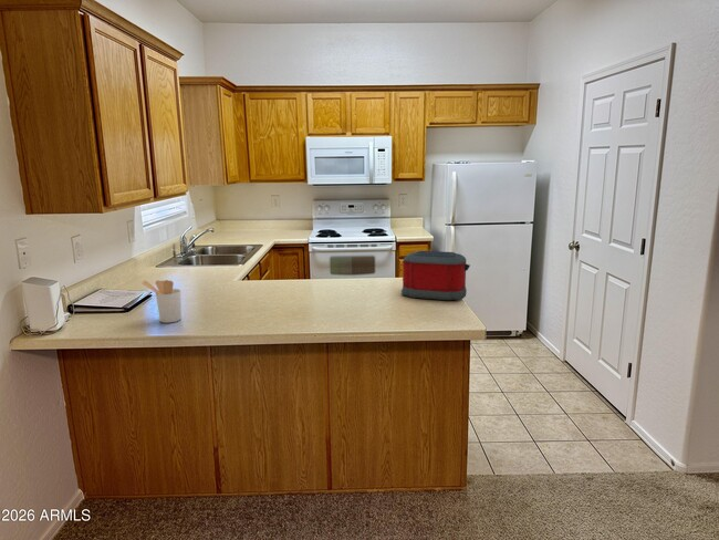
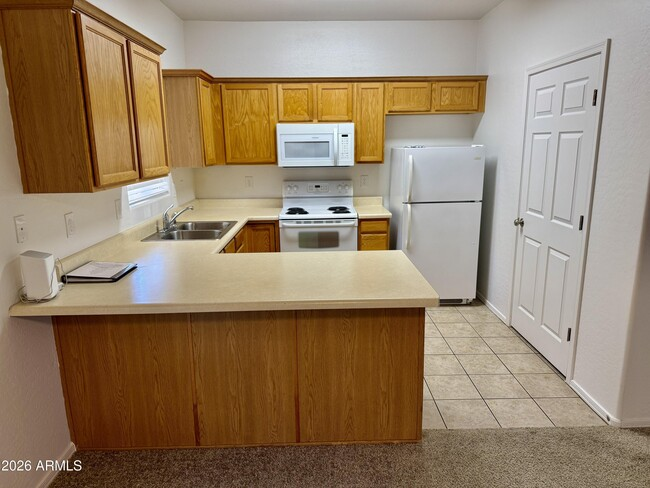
- utensil holder [142,279,183,324]
- toaster [400,250,471,301]
